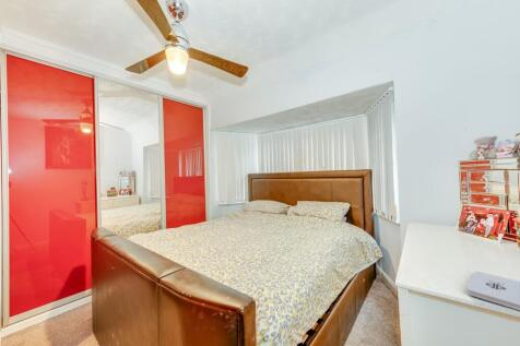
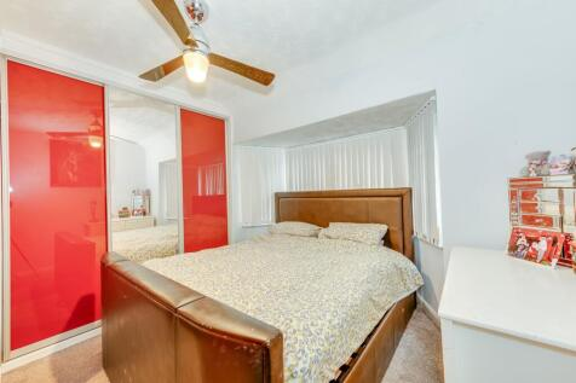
- notepad [465,271,520,311]
